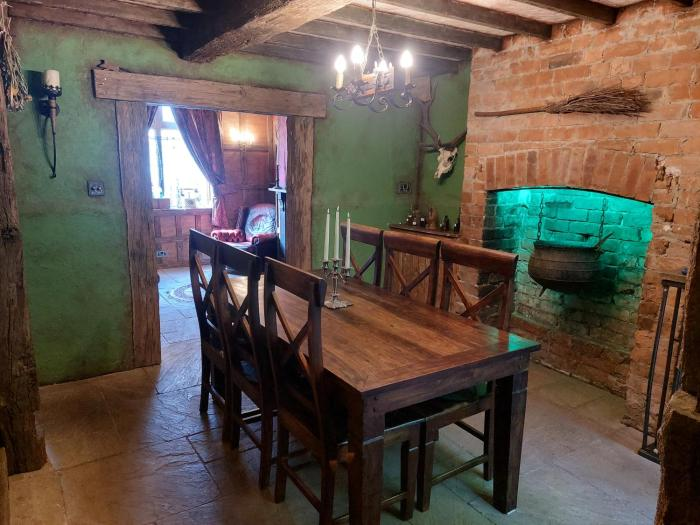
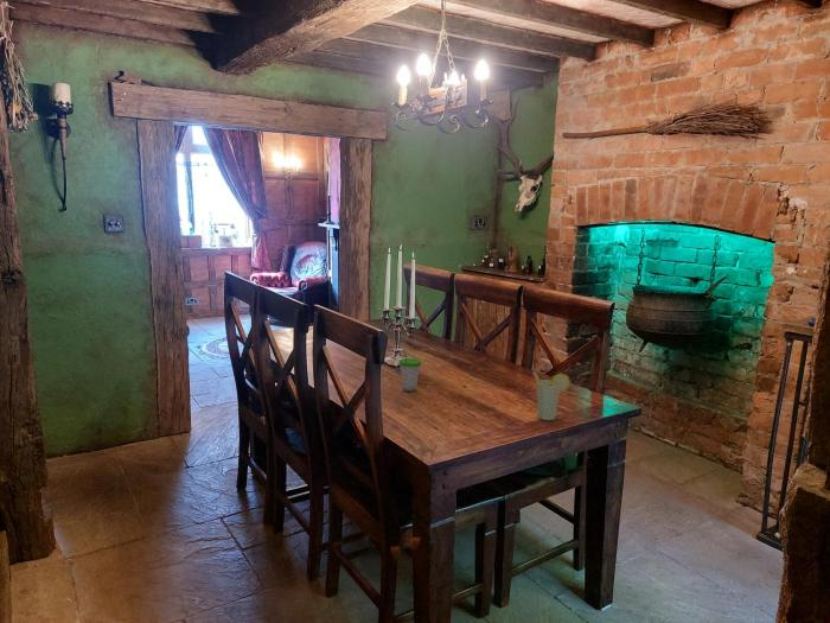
+ cup [532,370,572,421]
+ cup [398,349,422,393]
